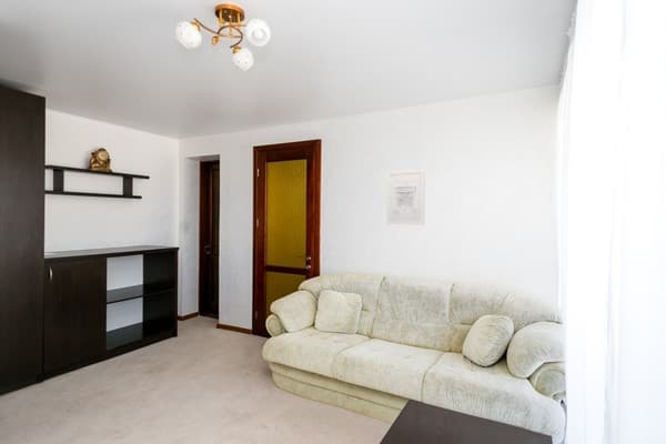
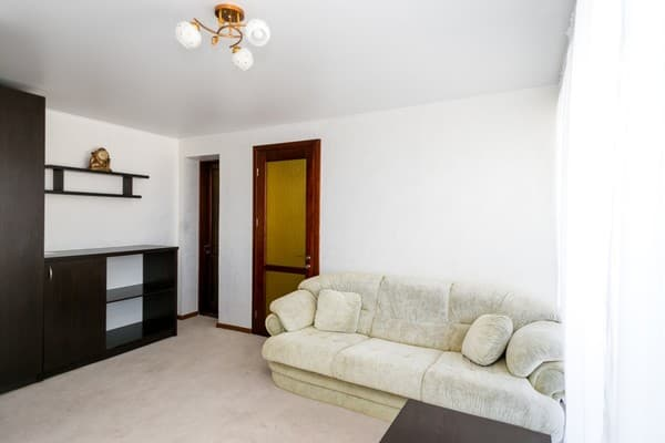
- wall art [385,169,426,226]
